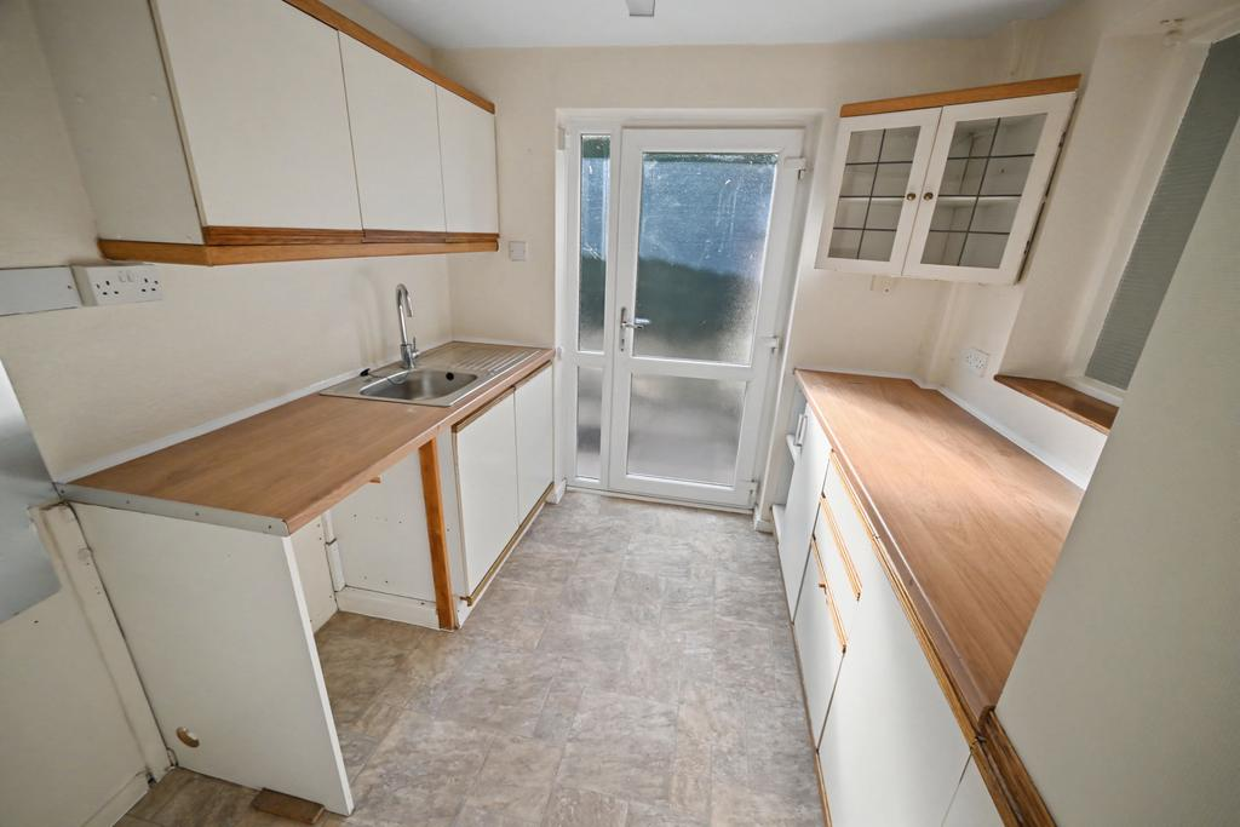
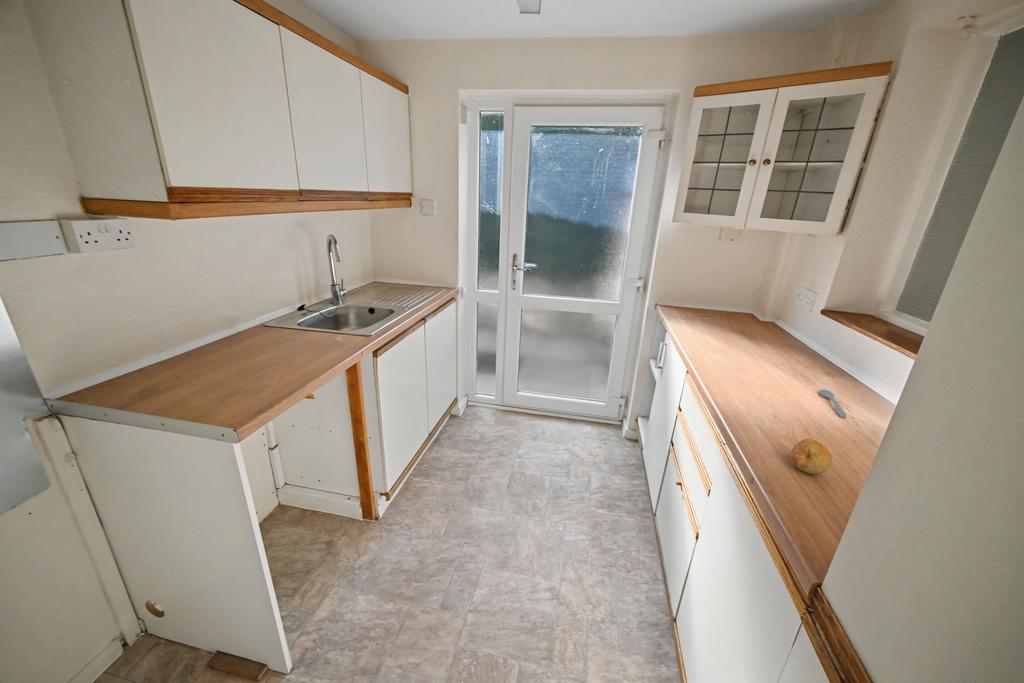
+ spoon [818,388,848,419]
+ fruit [790,438,833,475]
